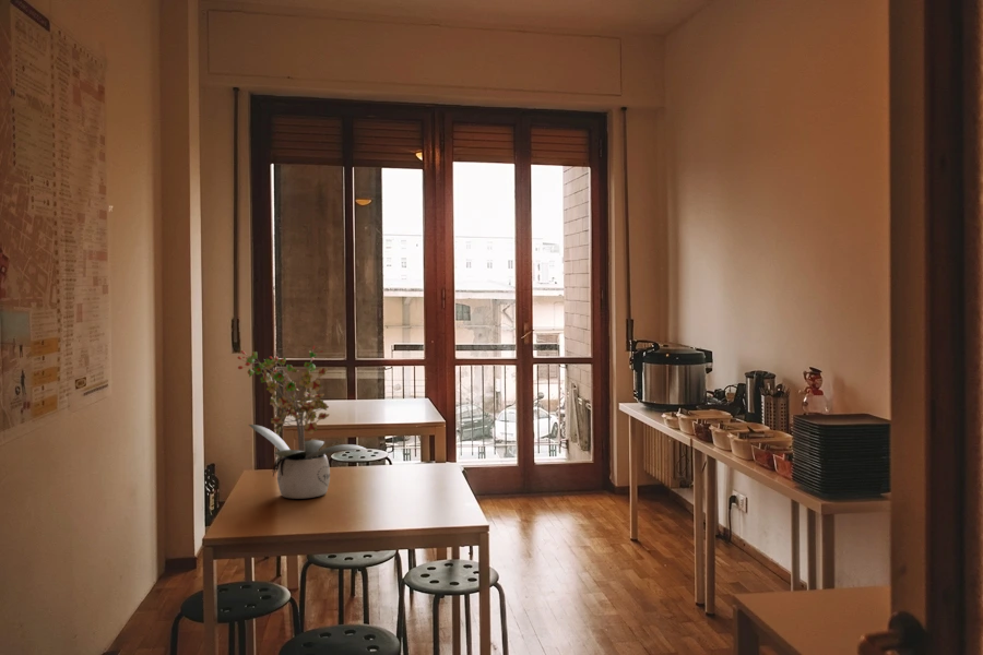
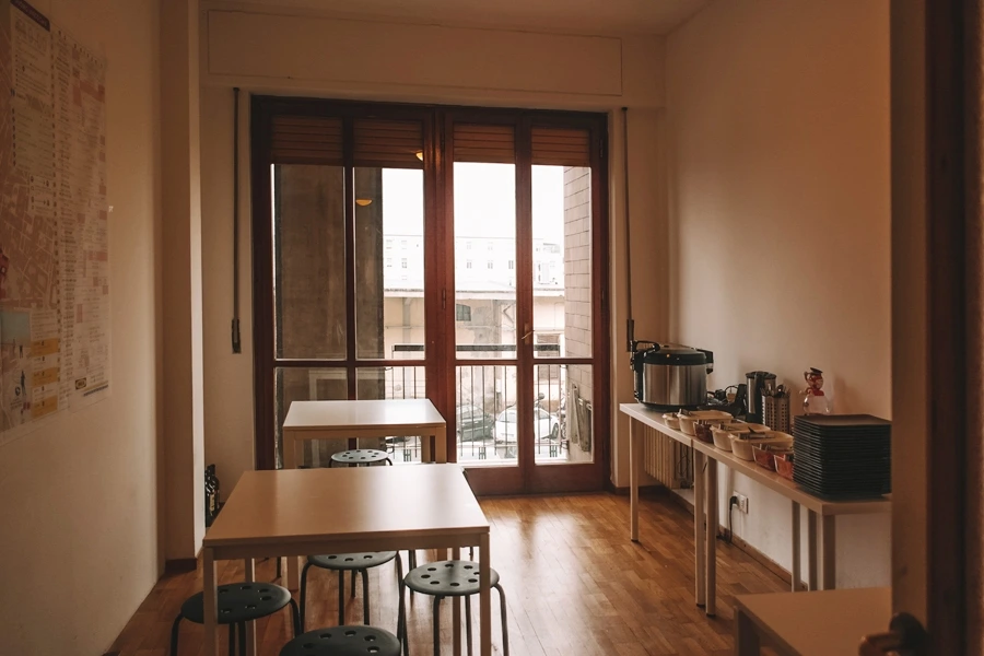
- potted plant [236,344,368,500]
